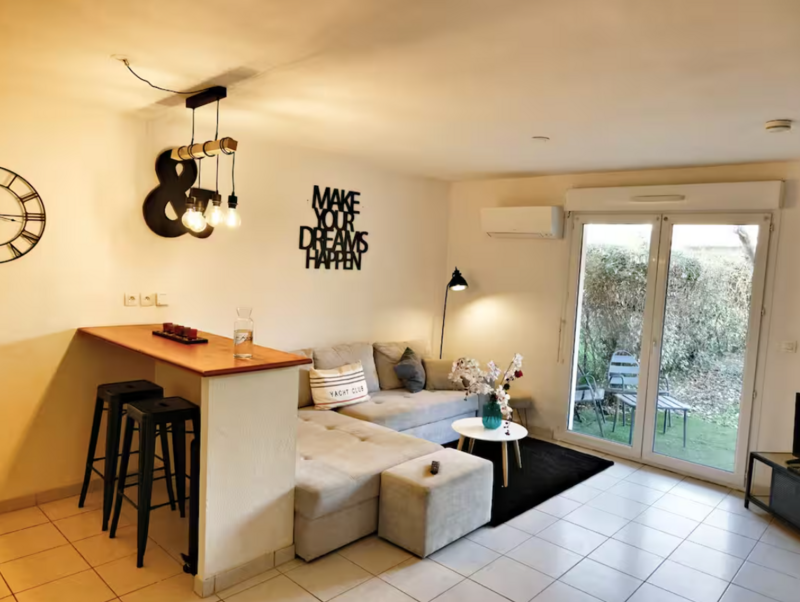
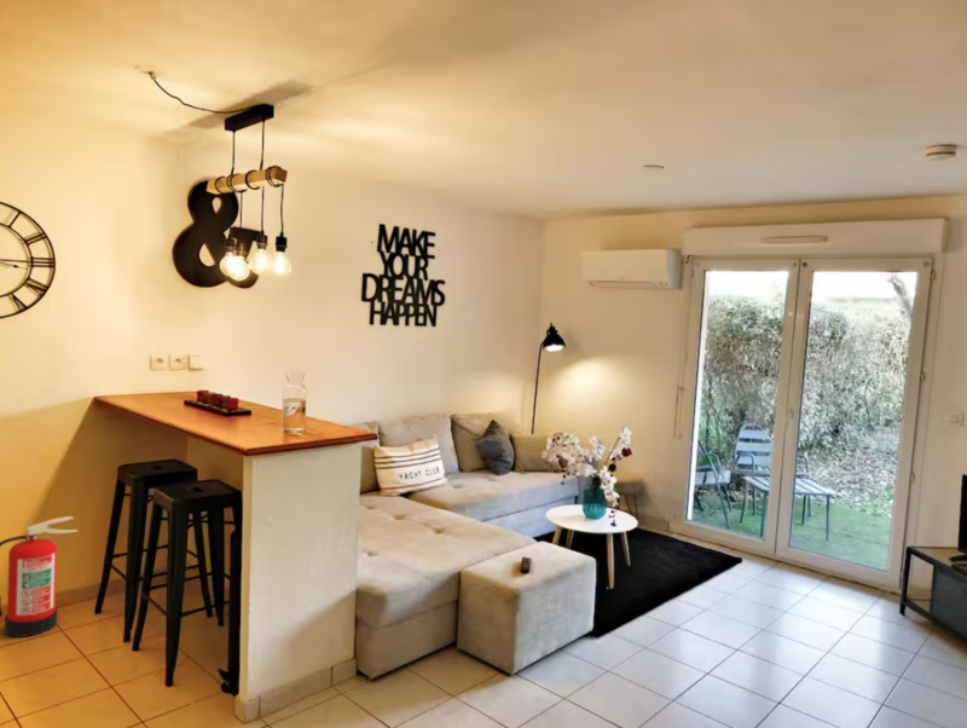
+ fire extinguisher [0,515,79,639]
